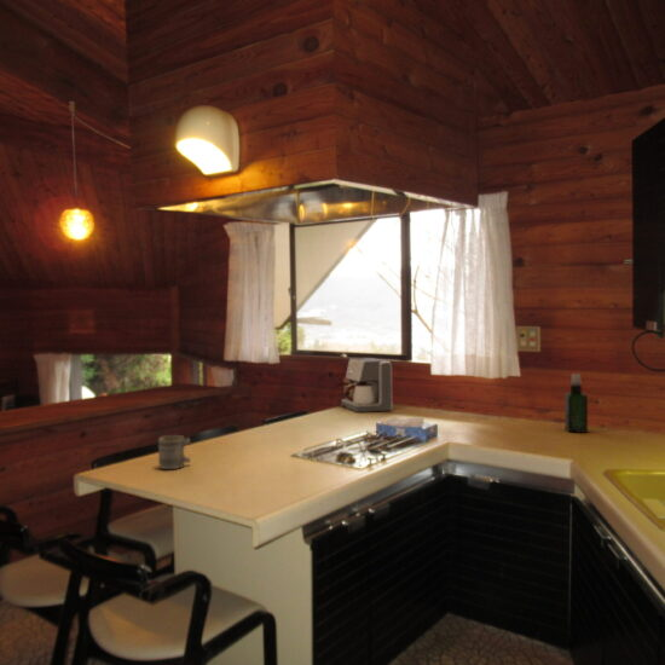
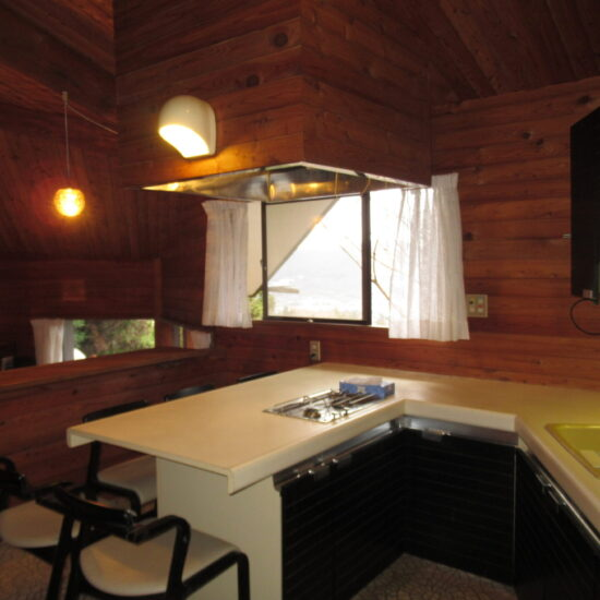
- spray bottle [563,372,589,434]
- mug [157,434,191,470]
- coffee maker [335,357,393,414]
